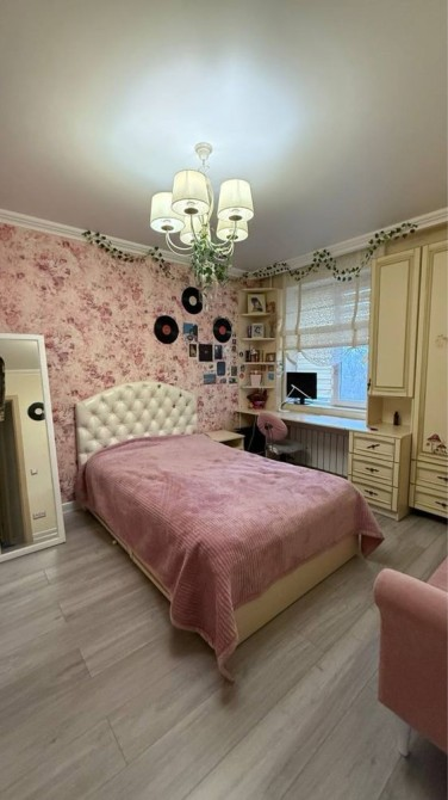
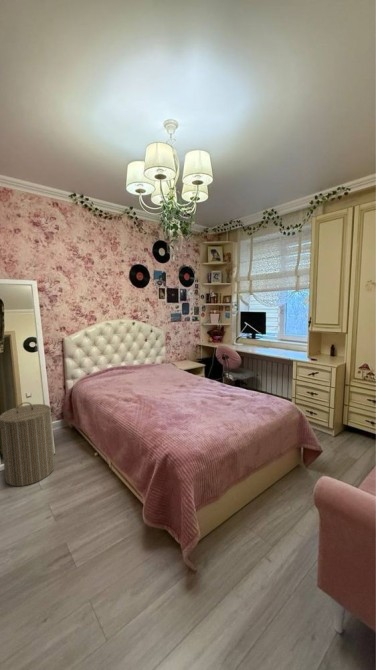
+ laundry hamper [0,401,57,487]
